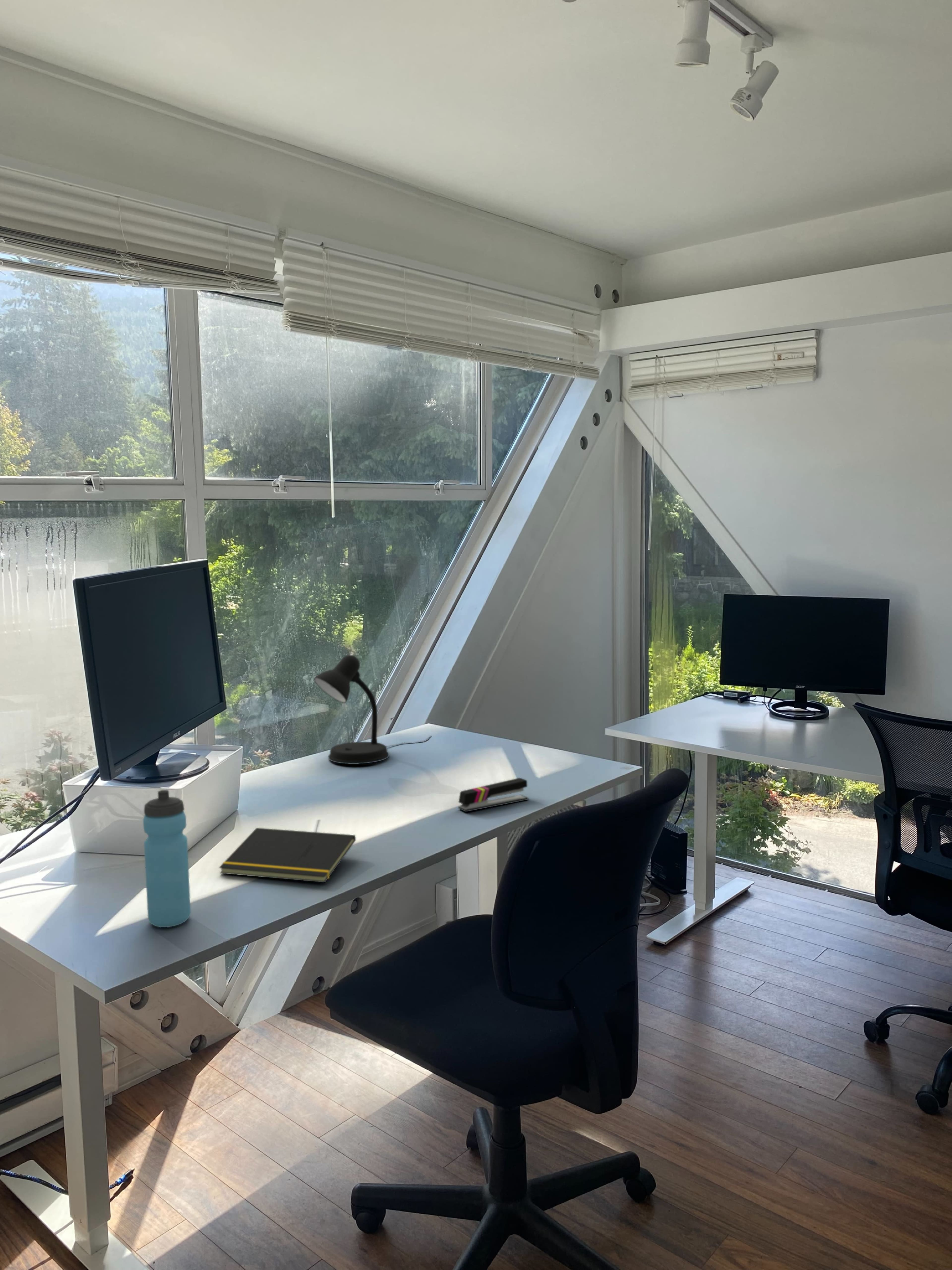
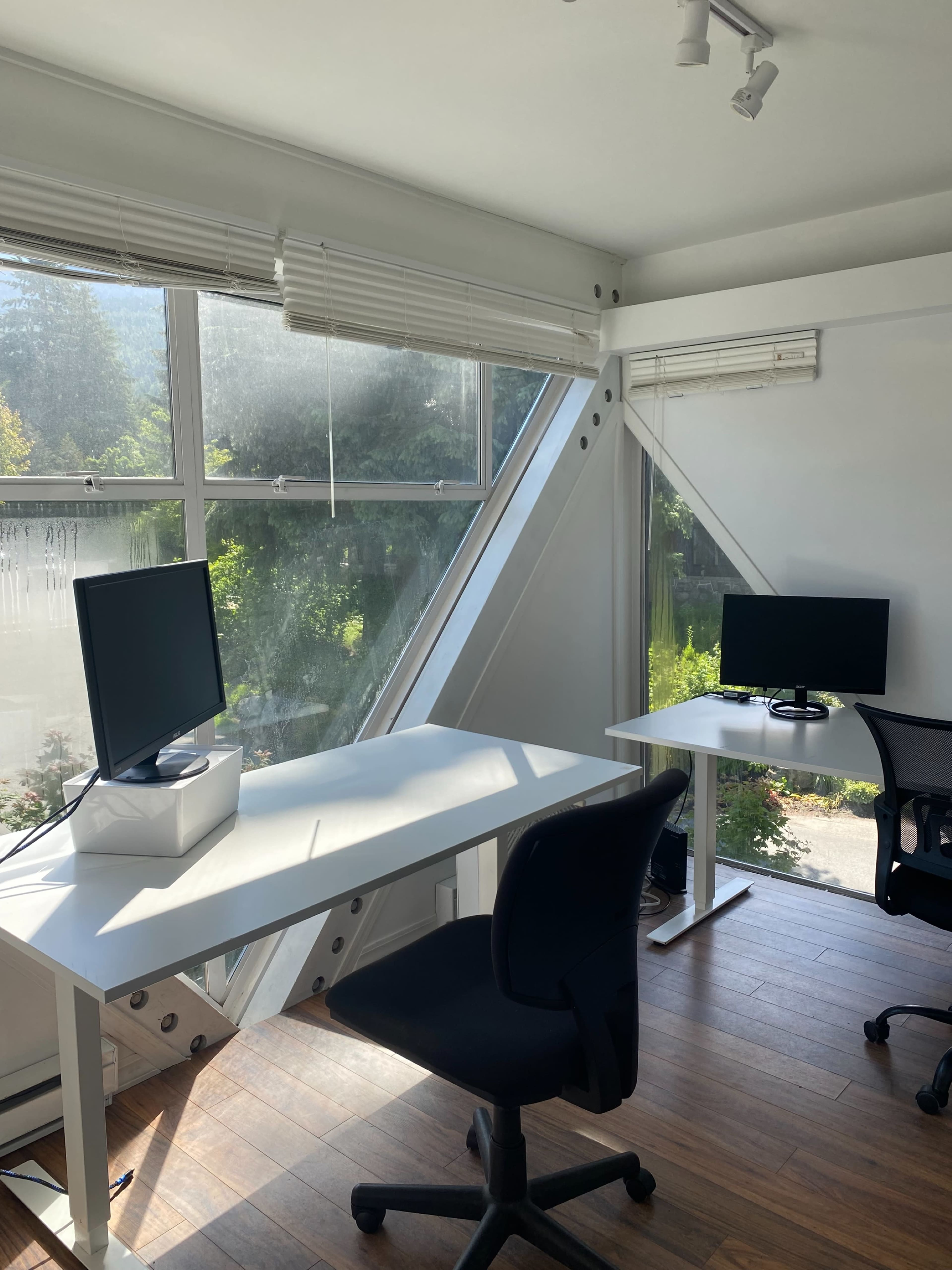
- water bottle [143,789,191,928]
- notepad [219,828,356,883]
- stapler [458,777,529,812]
- desk lamp [314,655,432,764]
